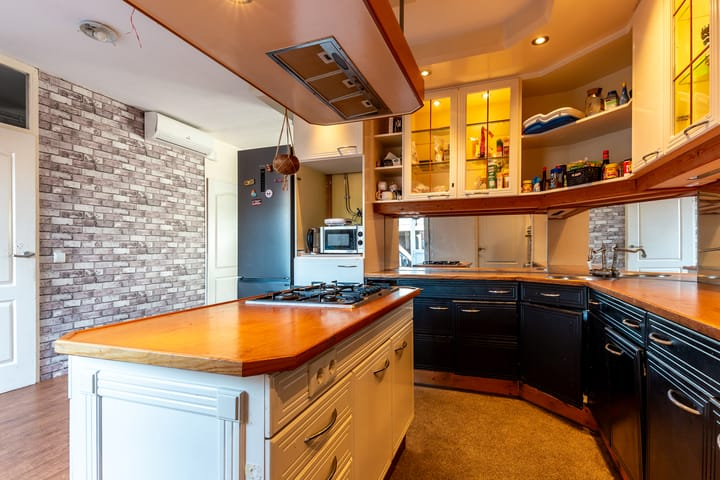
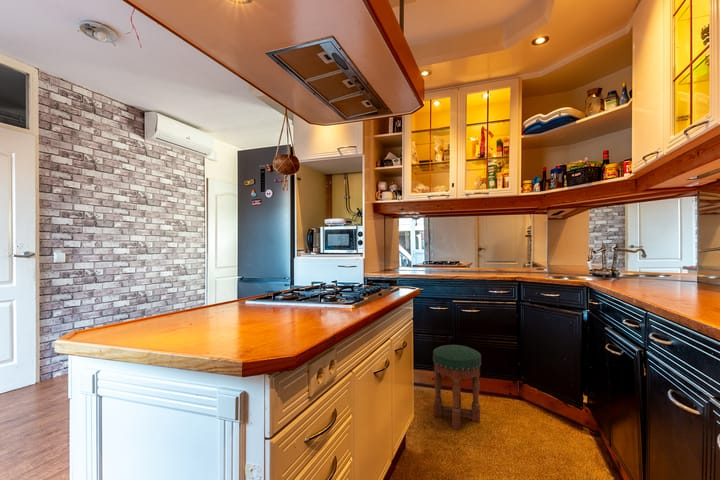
+ stool [432,344,482,430]
